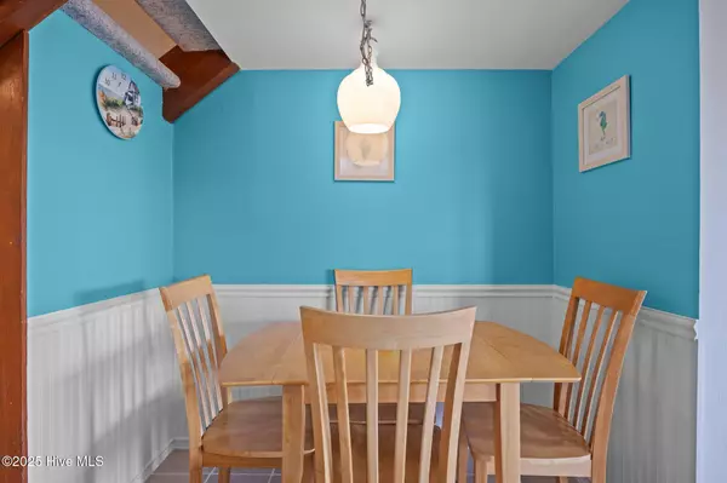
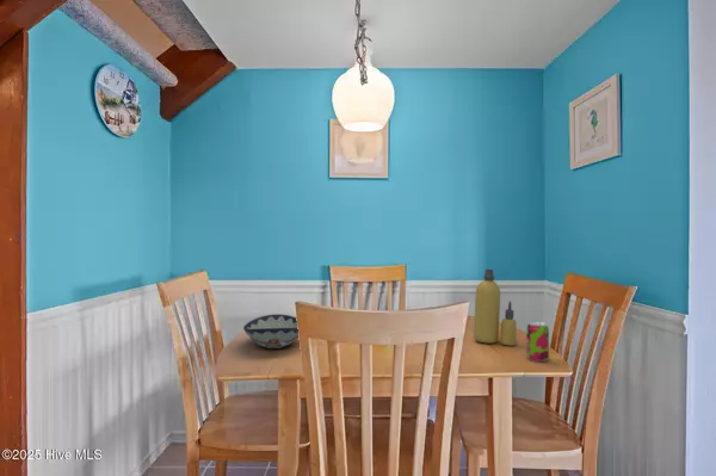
+ bottle [473,268,518,346]
+ beverage can [525,321,550,363]
+ decorative bowl [242,314,300,350]
